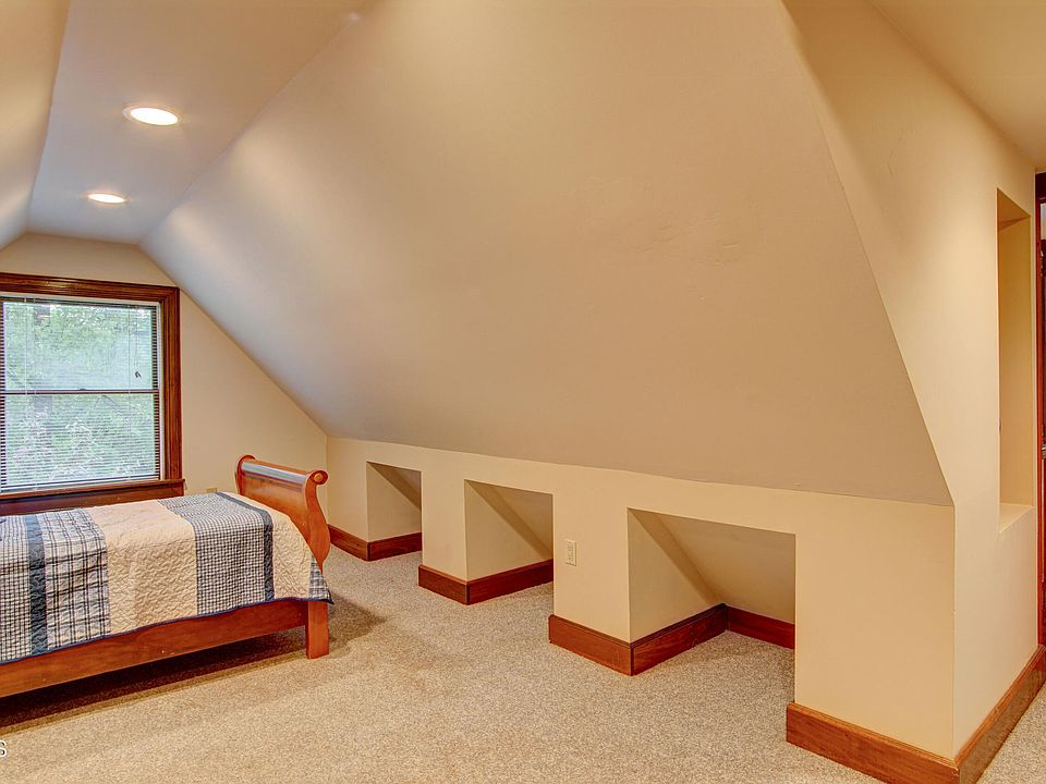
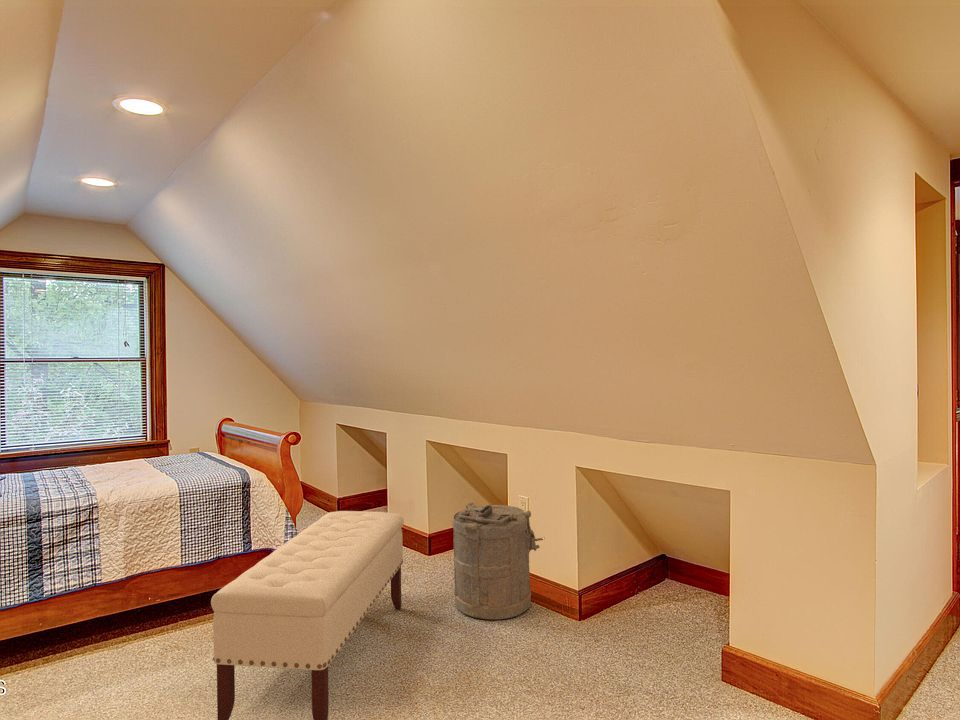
+ bench [210,510,405,720]
+ laundry hamper [452,501,543,620]
